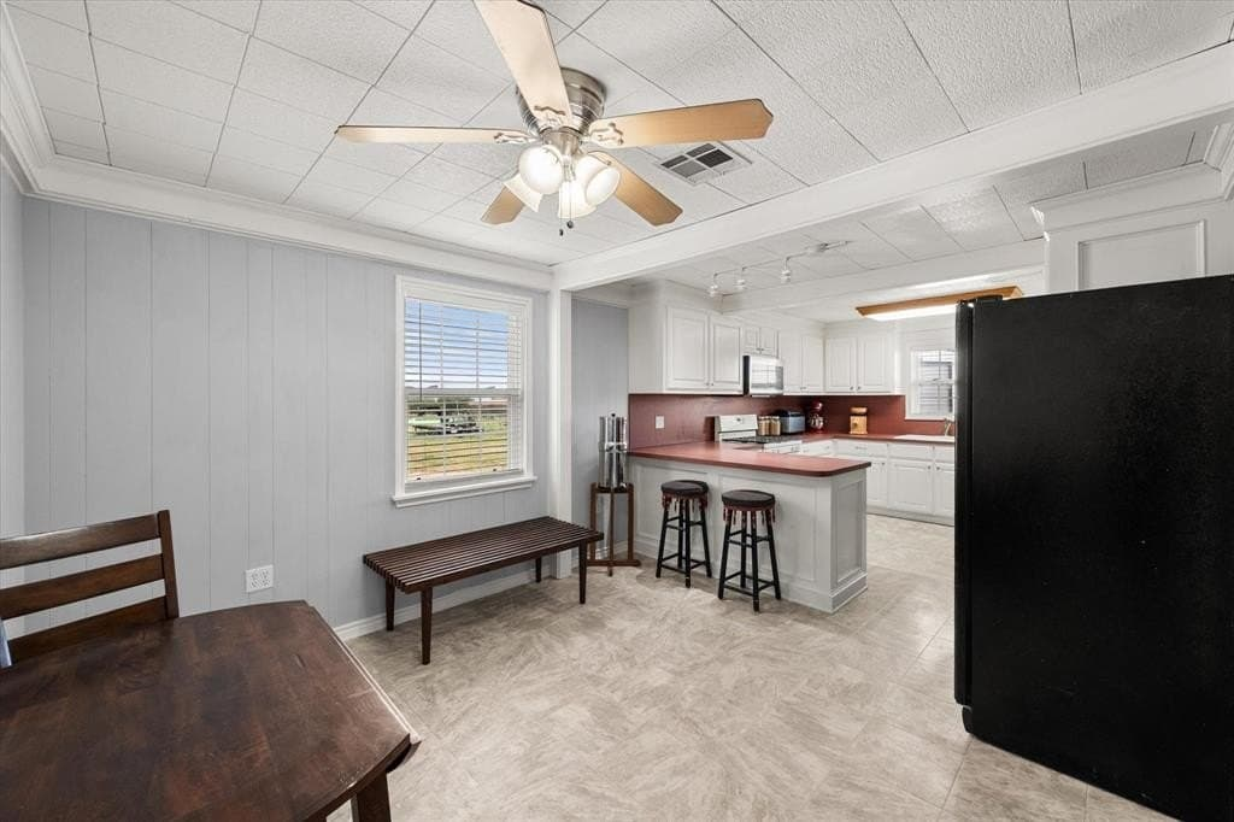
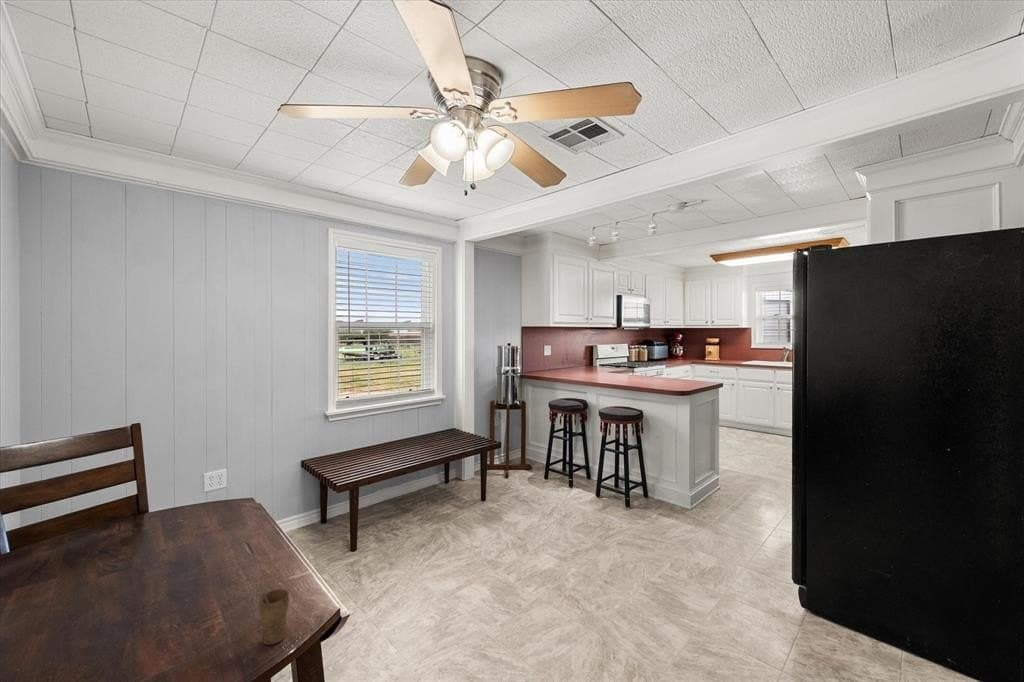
+ cup [258,588,290,646]
